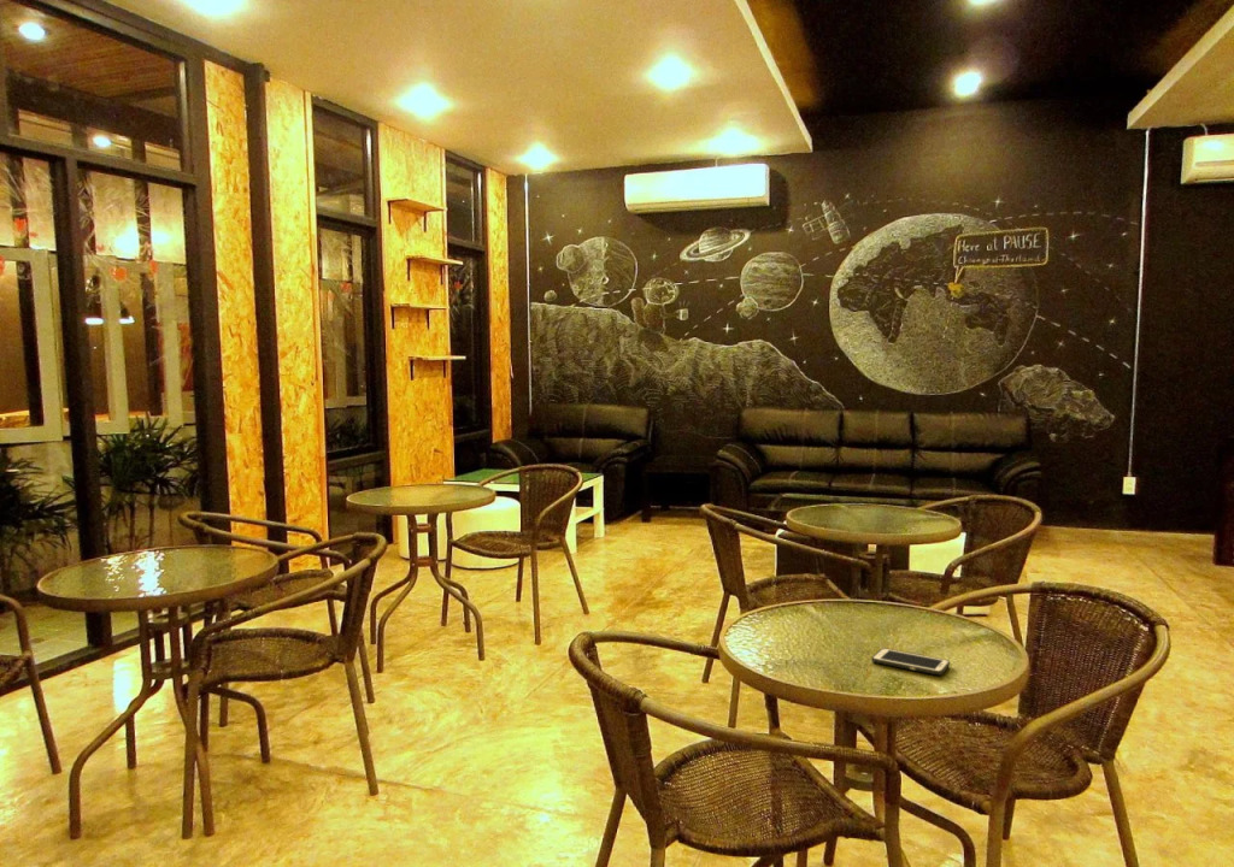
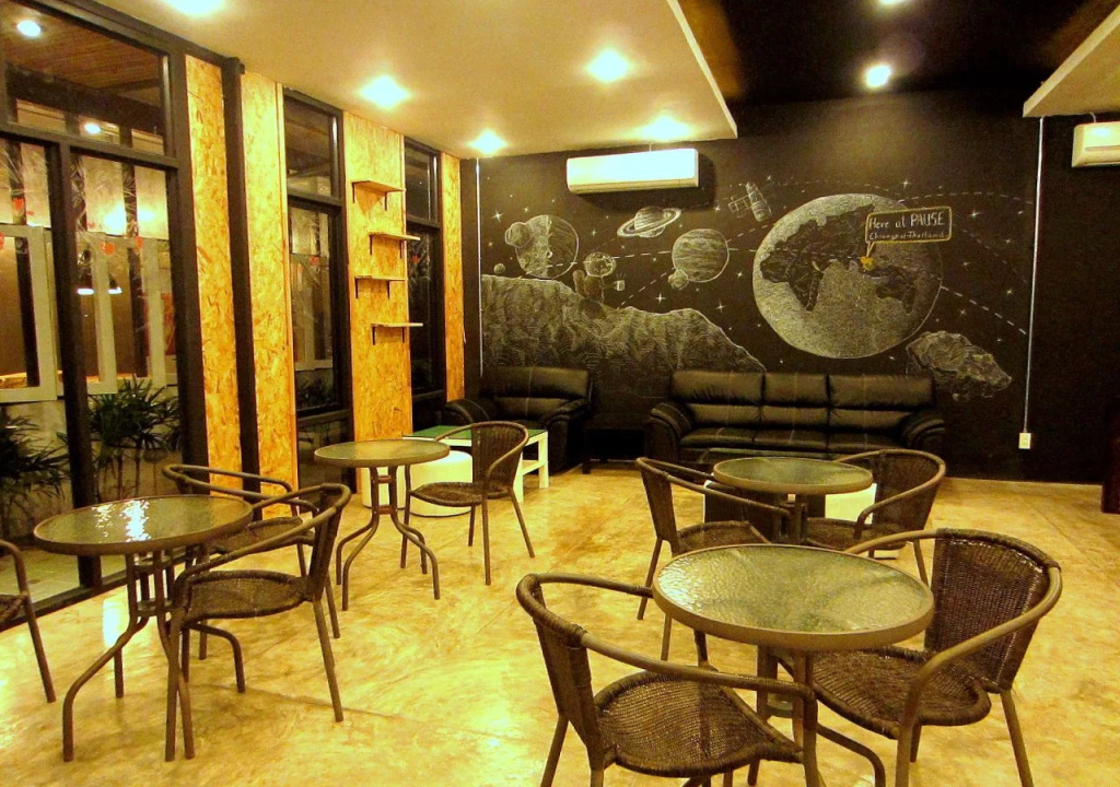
- cell phone [870,647,951,676]
